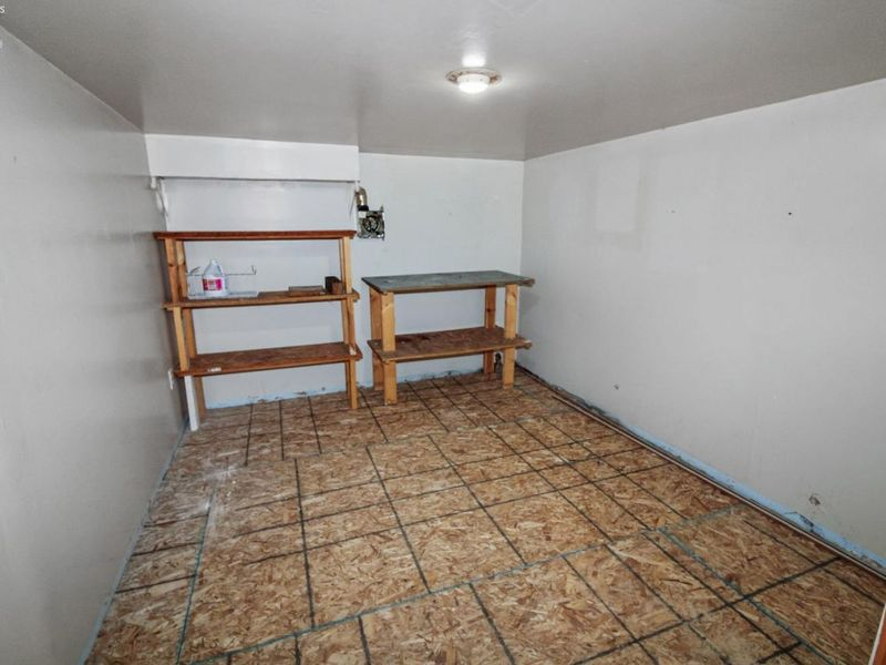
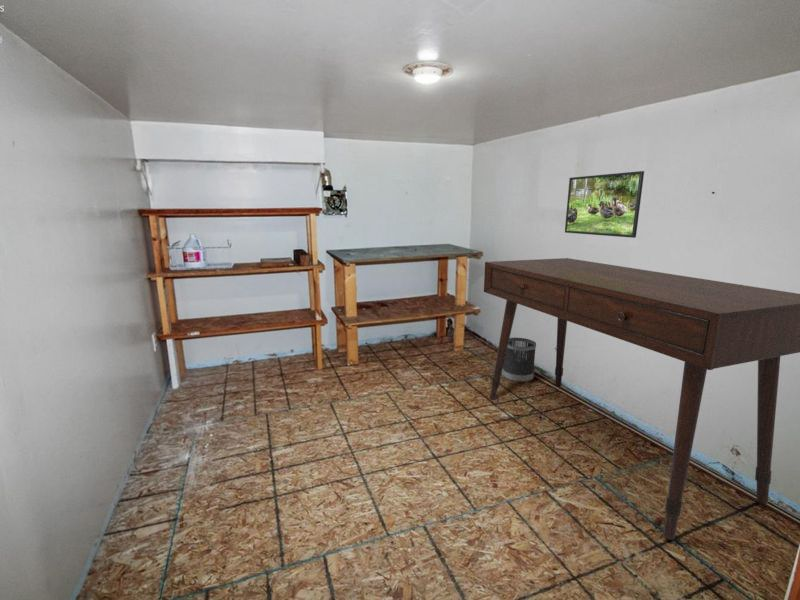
+ desk [483,257,800,541]
+ wastebasket [501,337,537,383]
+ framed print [564,170,645,239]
